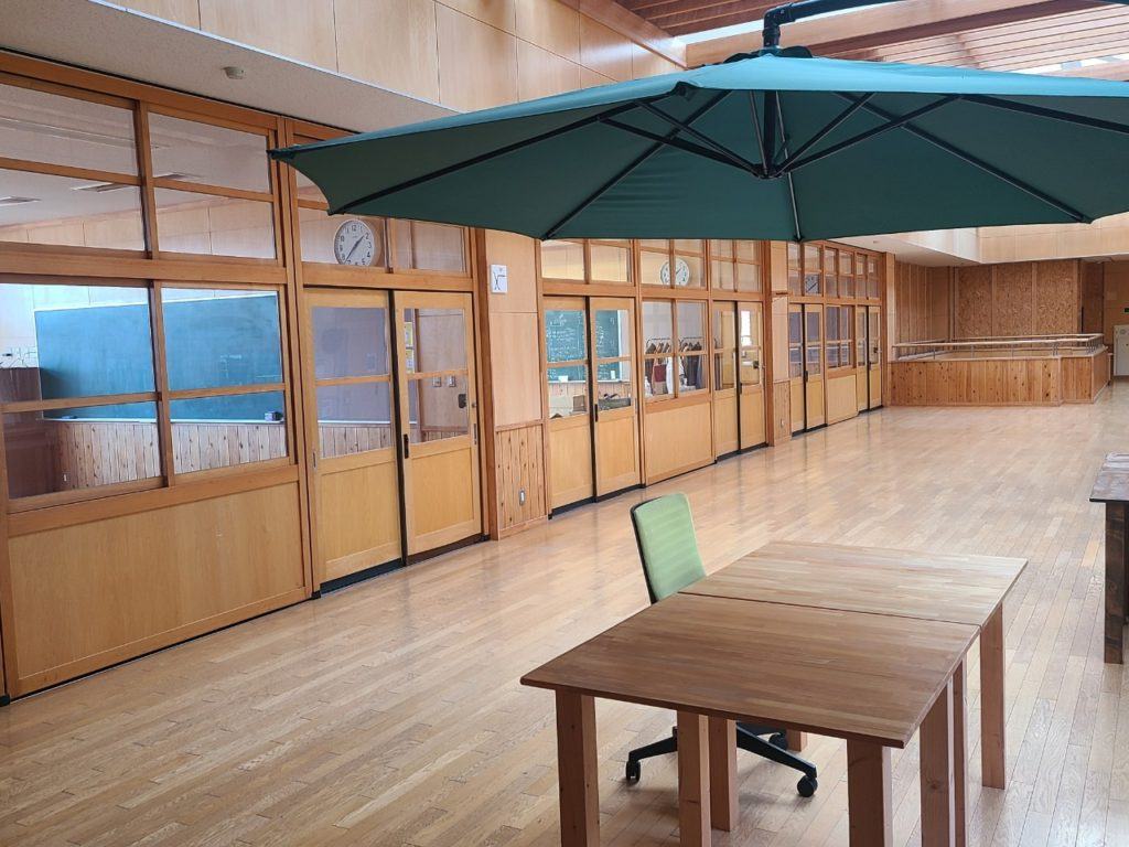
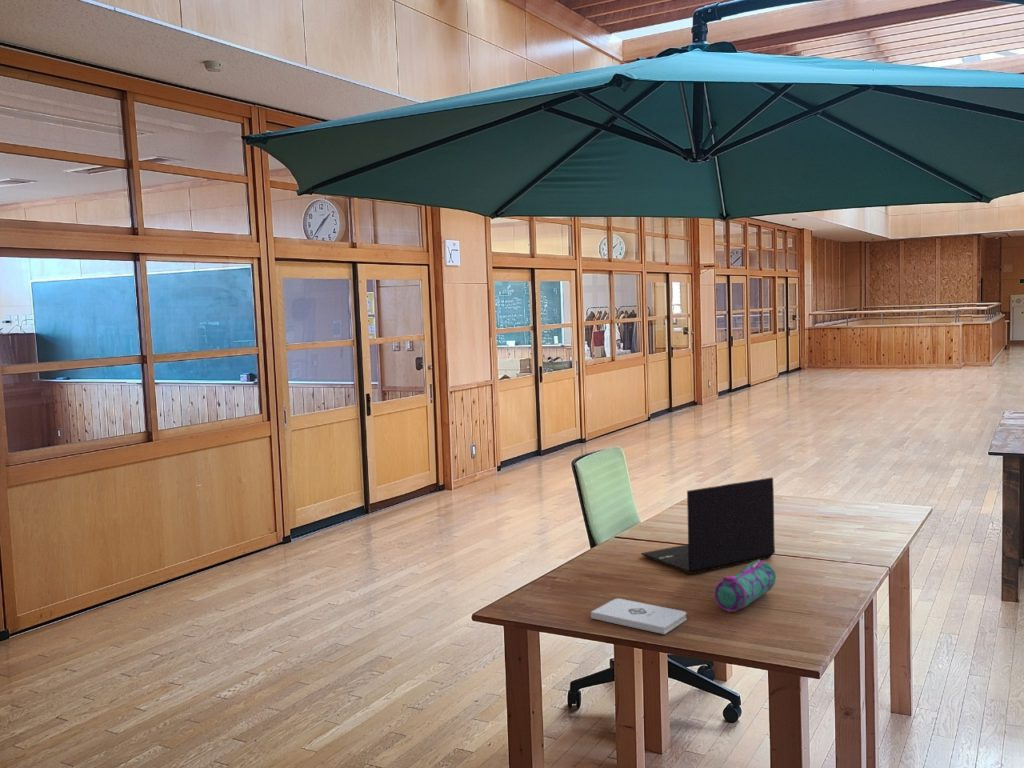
+ pencil case [713,560,777,613]
+ laptop [640,477,776,575]
+ notepad [590,598,687,635]
